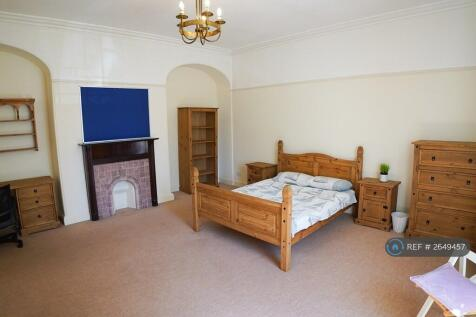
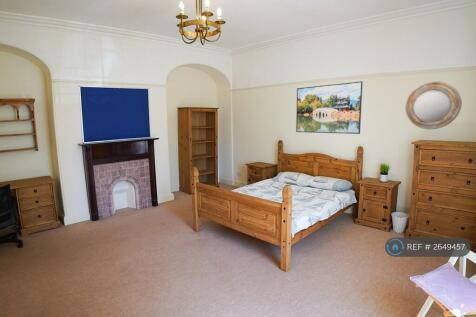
+ home mirror [404,81,463,130]
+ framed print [295,81,364,135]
